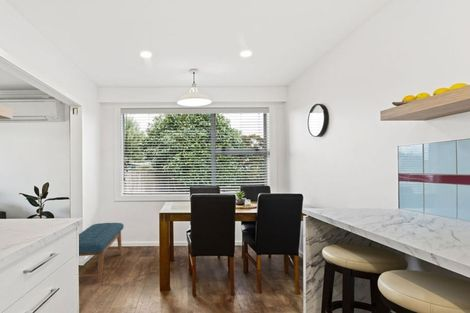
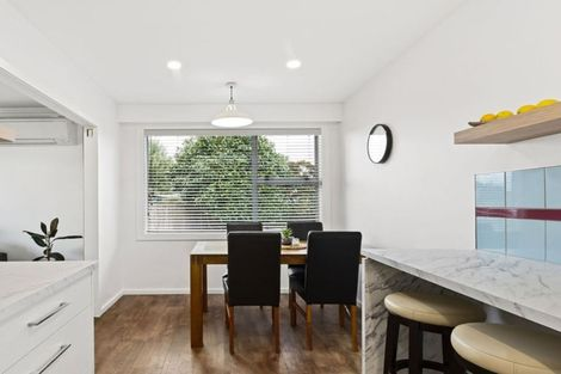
- bench [78,222,125,283]
